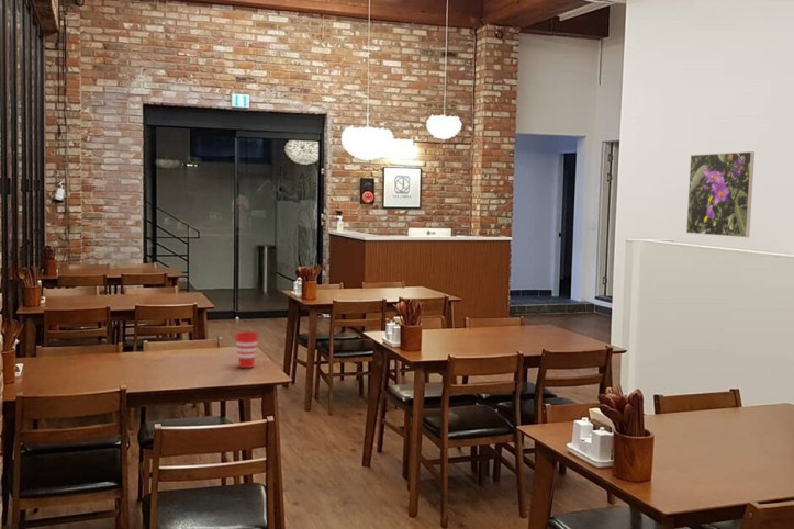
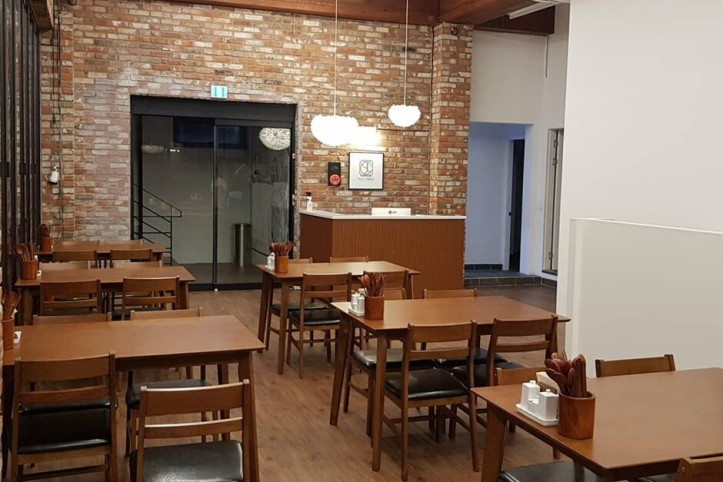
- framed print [685,150,756,238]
- cup [234,330,259,369]
